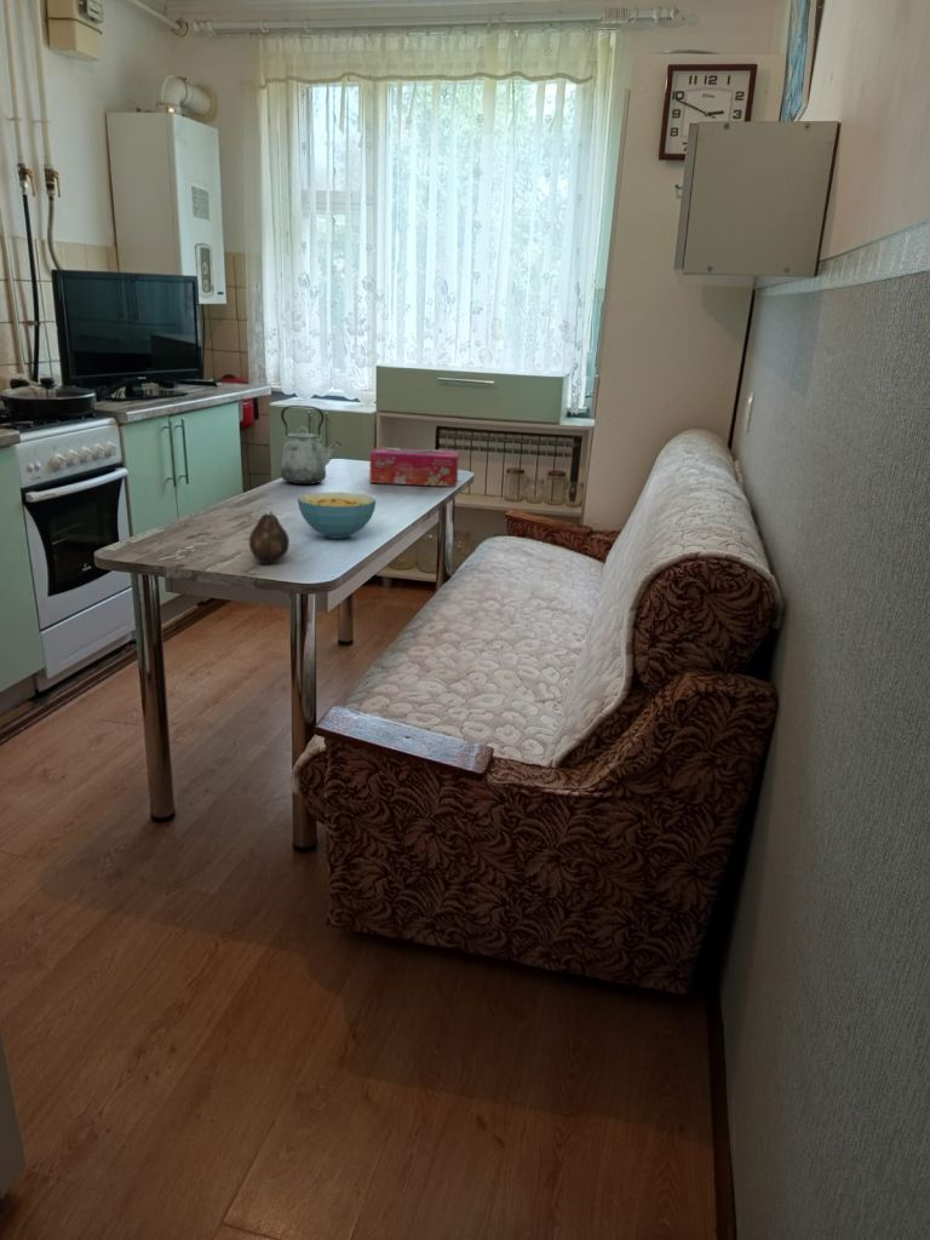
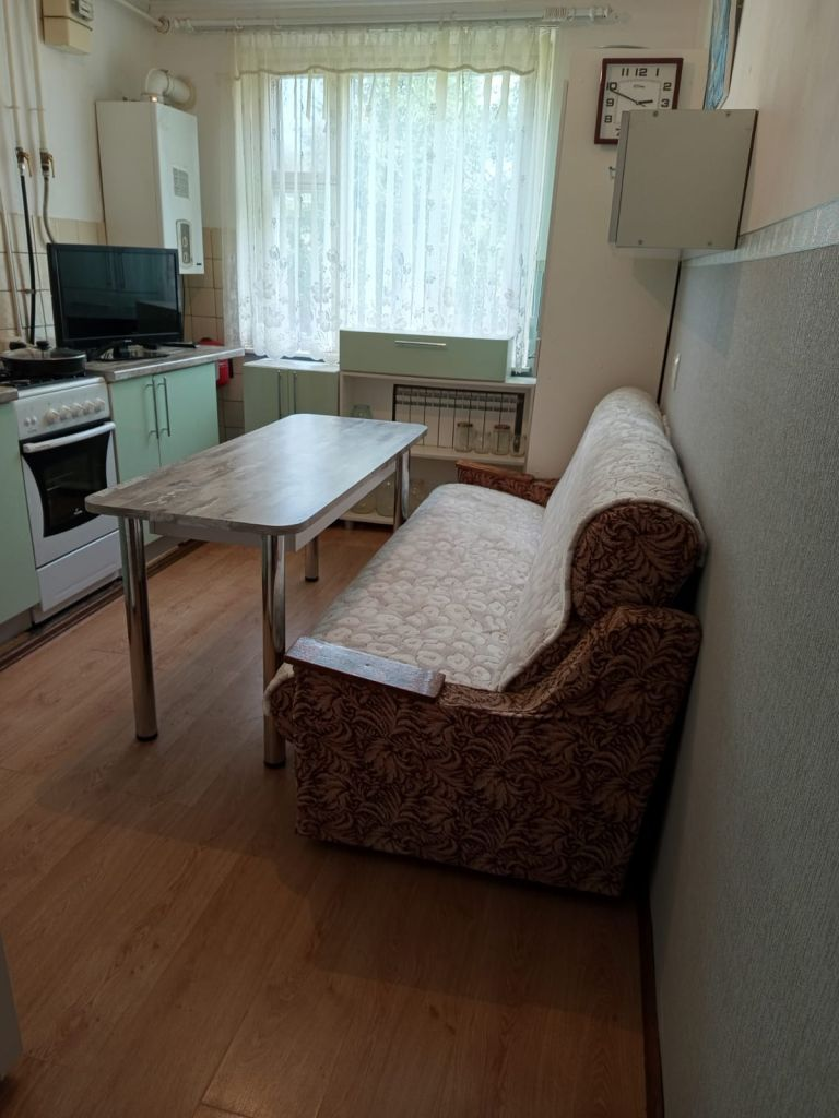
- cereal bowl [297,490,377,540]
- fruit [248,510,291,564]
- tissue box [369,446,460,488]
- kettle [280,404,343,486]
